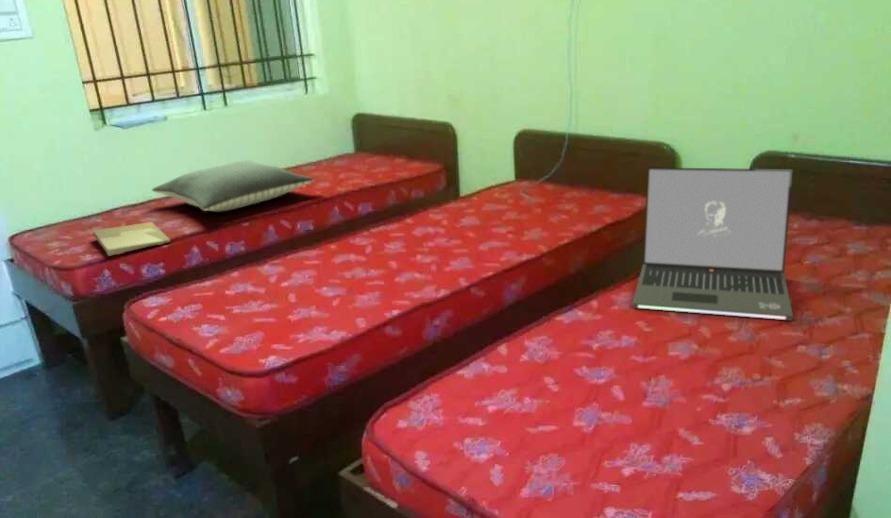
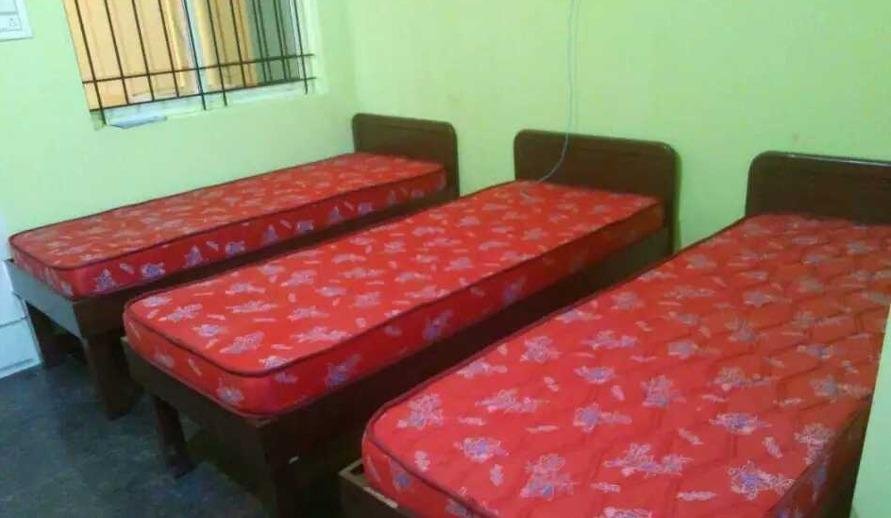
- pillow [151,160,315,212]
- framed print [92,221,171,257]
- laptop [631,166,794,322]
